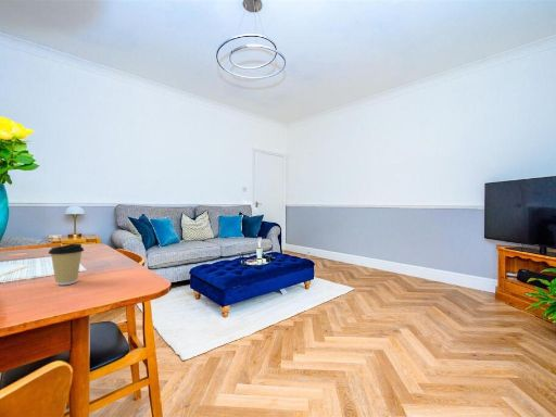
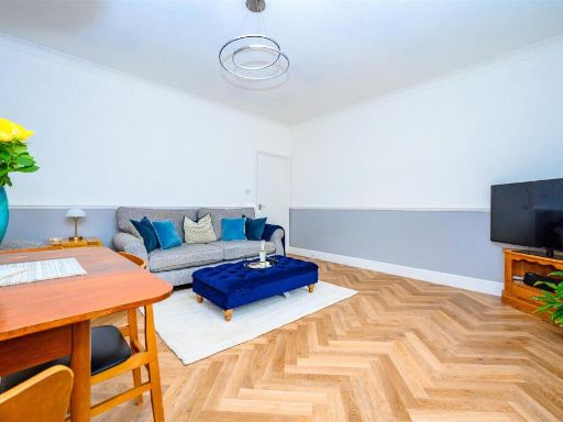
- coffee cup [48,243,85,286]
